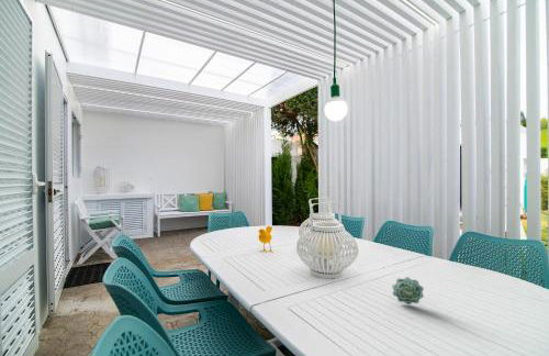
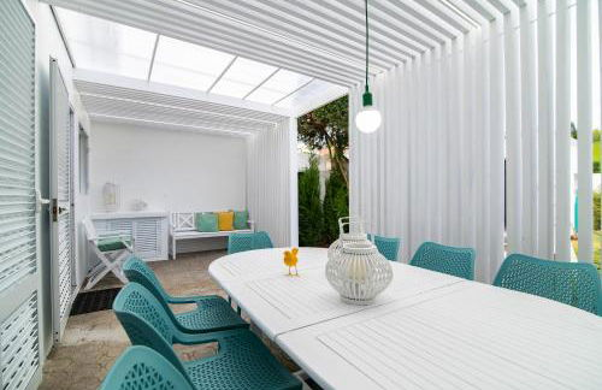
- succulent plant [391,276,425,305]
